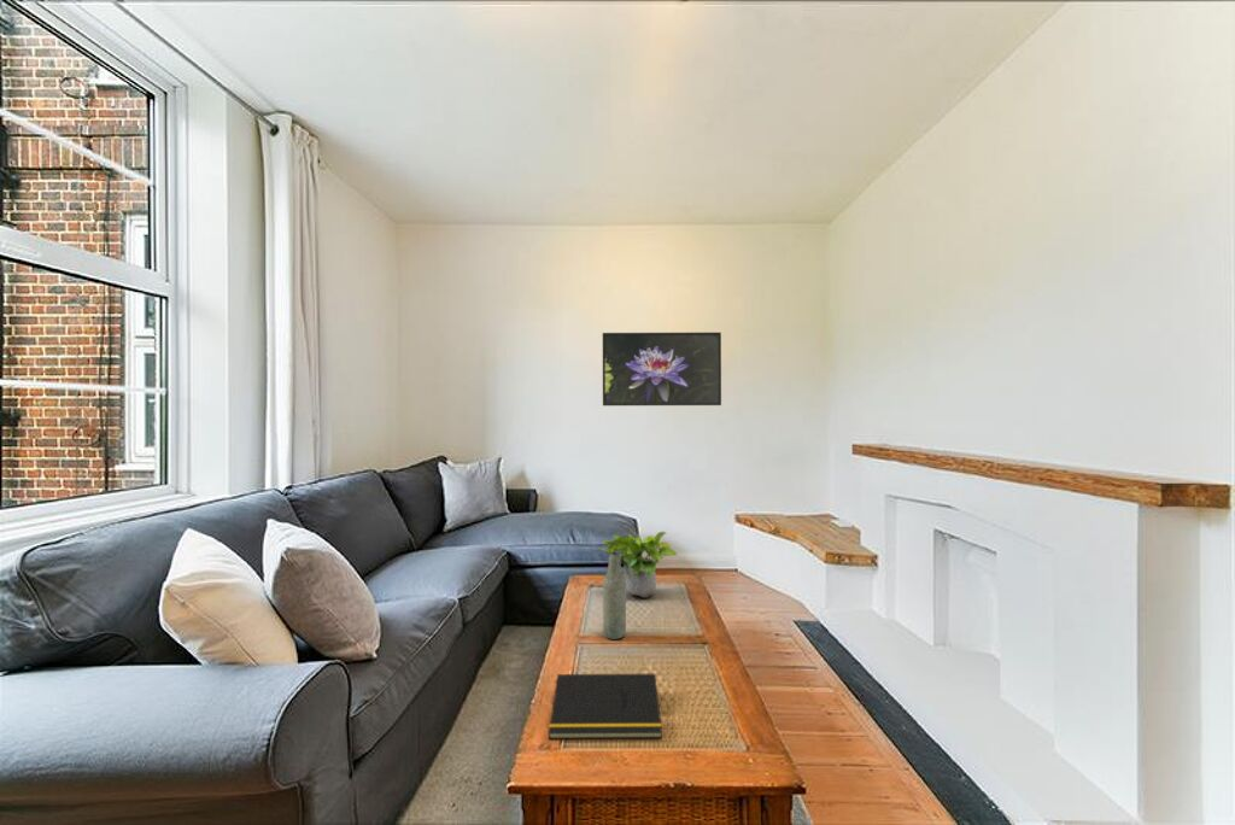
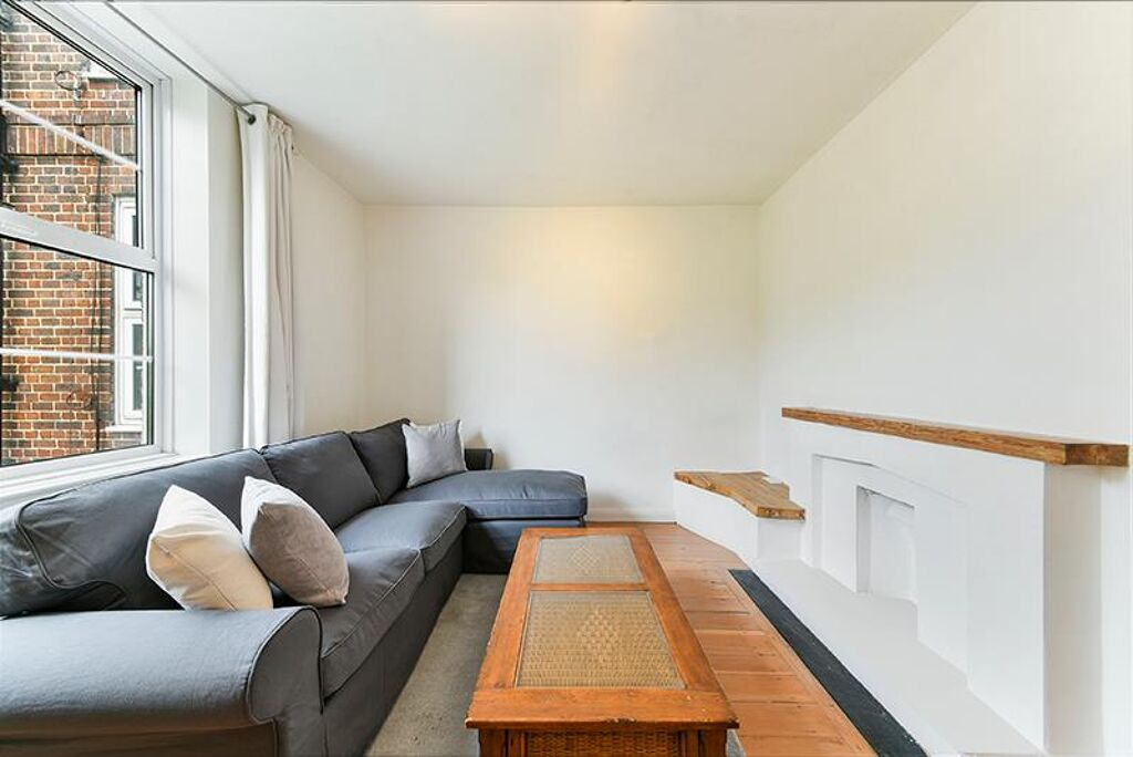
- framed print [602,332,722,406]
- bottle [602,551,627,640]
- notepad [548,673,663,741]
- potted plant [597,531,678,599]
